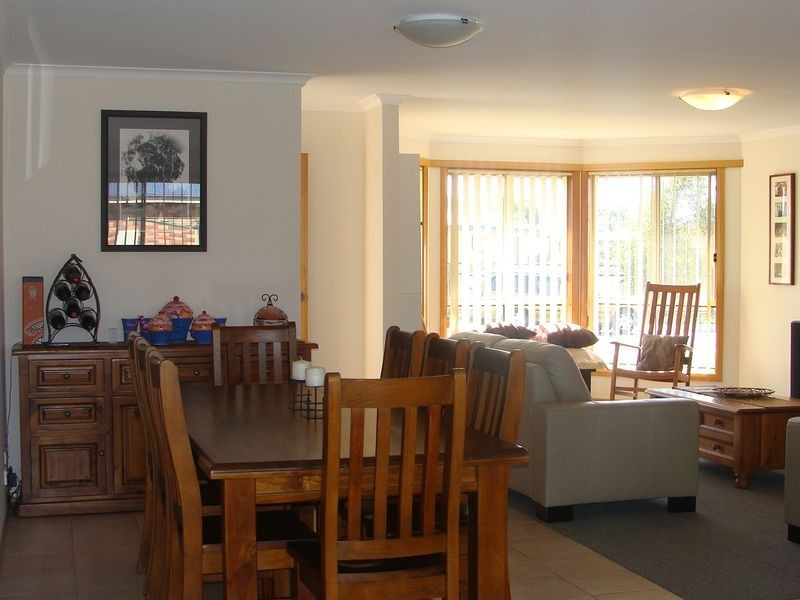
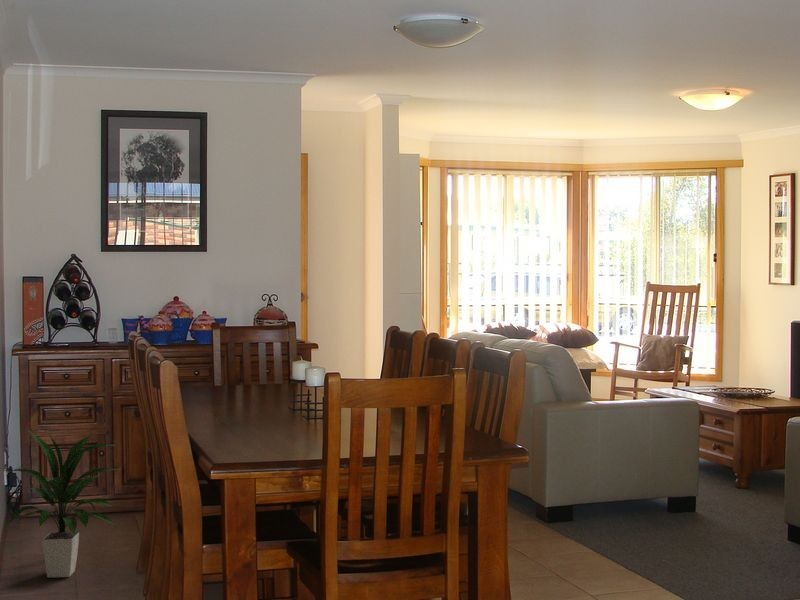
+ indoor plant [2,430,119,578]
